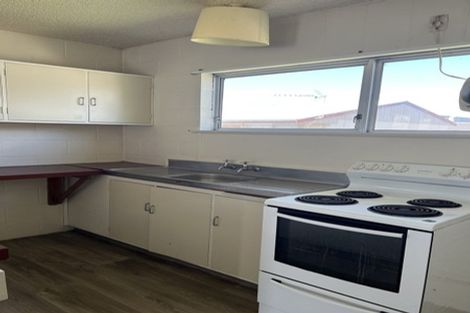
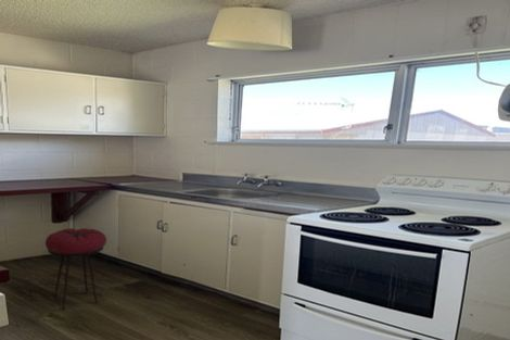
+ stool [44,227,107,312]
